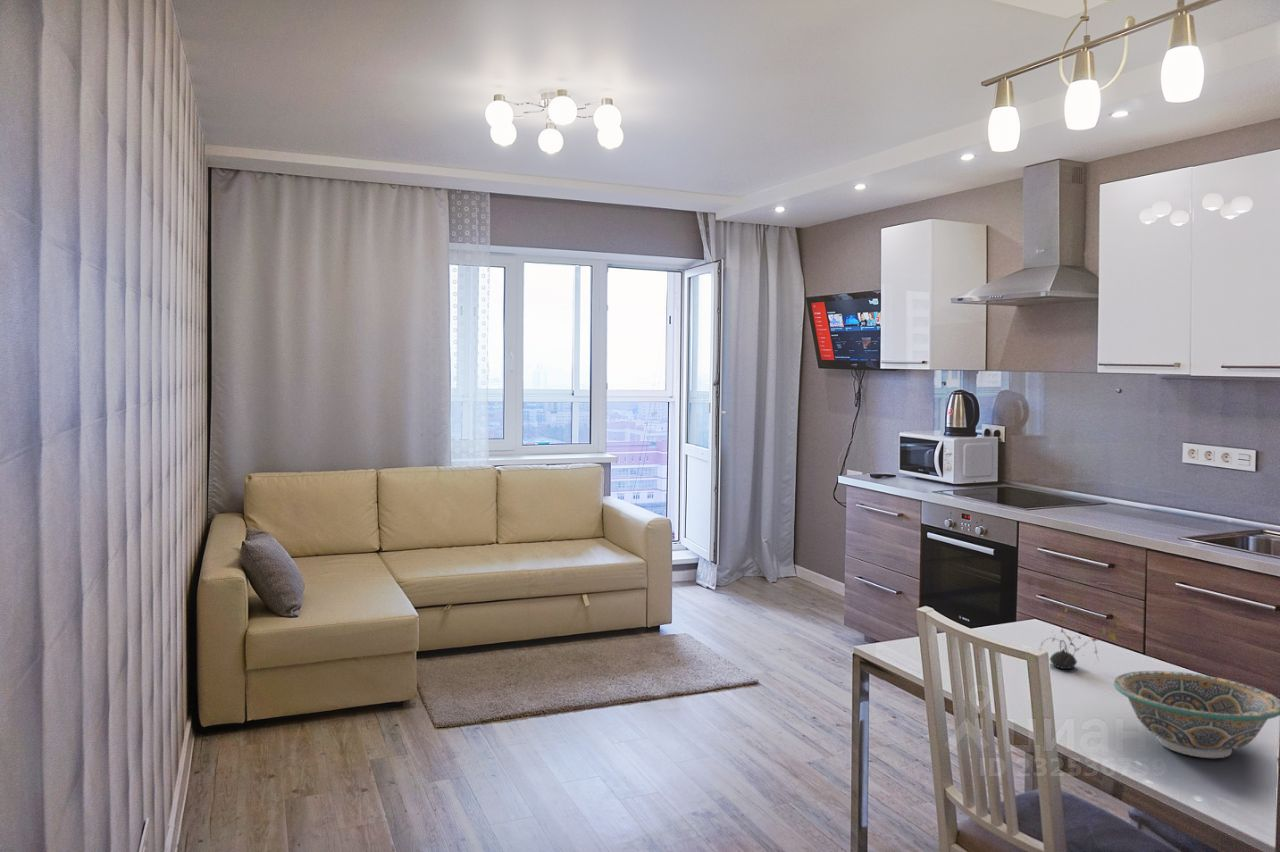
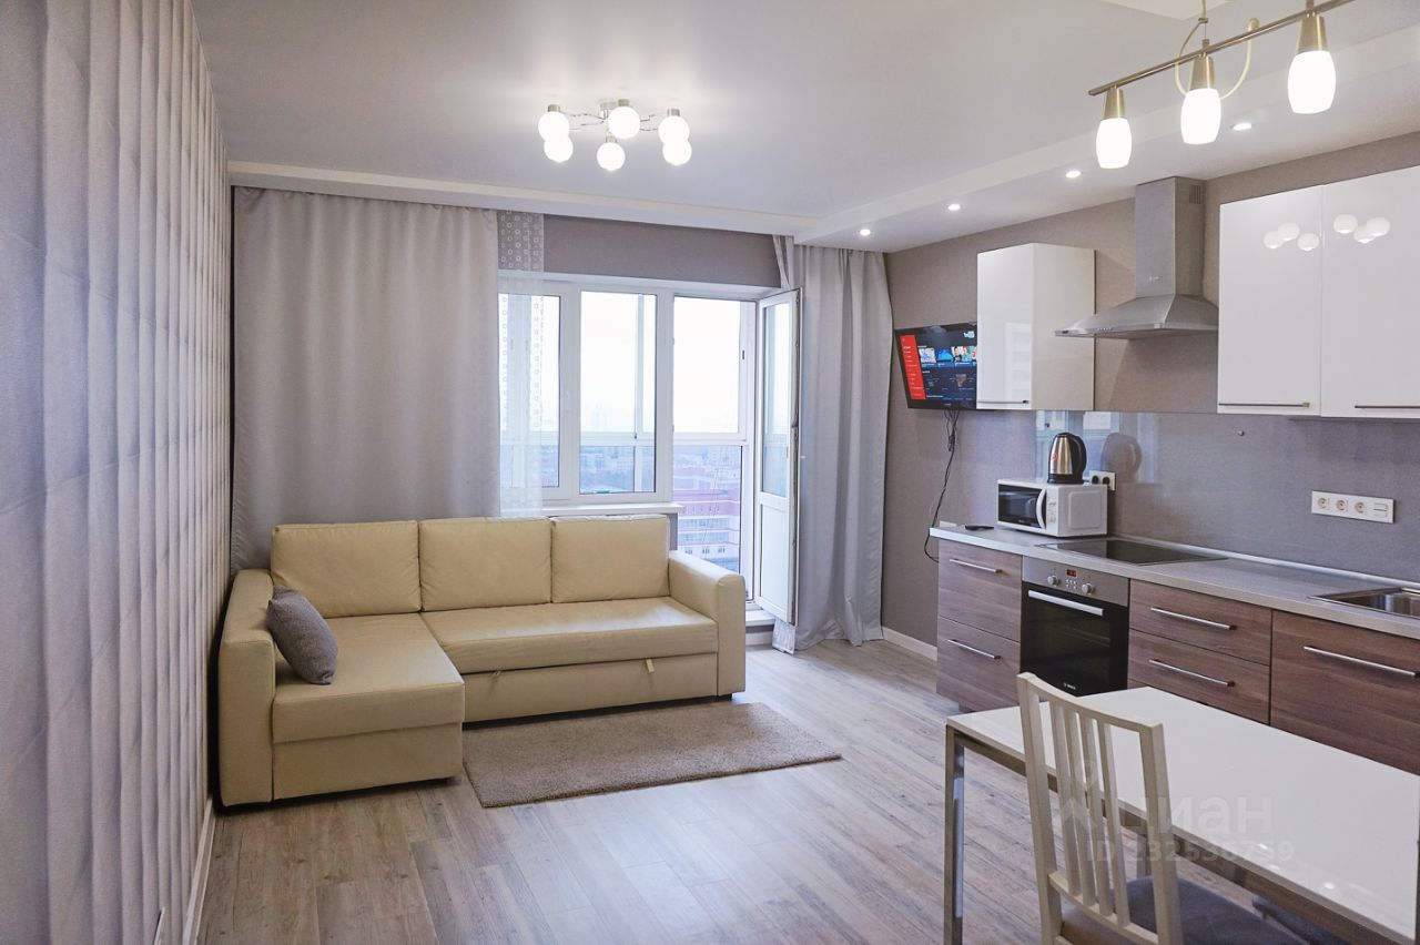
- bowl [1113,670,1280,759]
- teapot [1039,593,1139,670]
